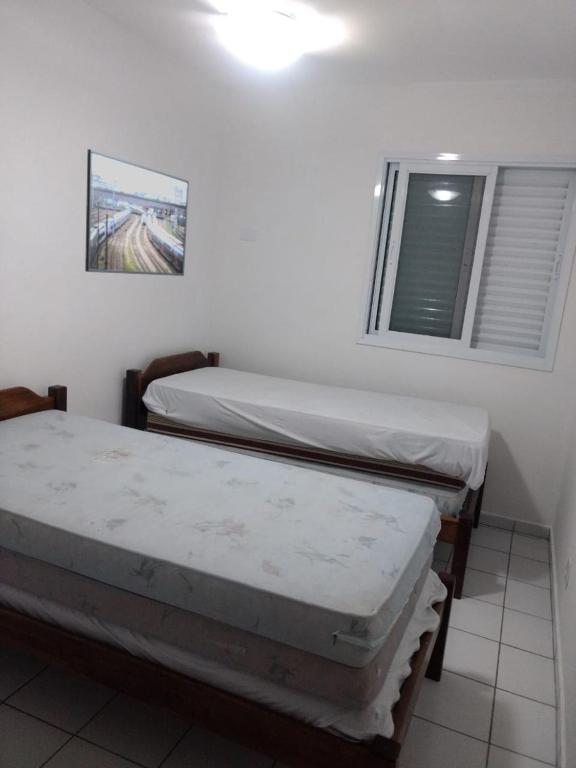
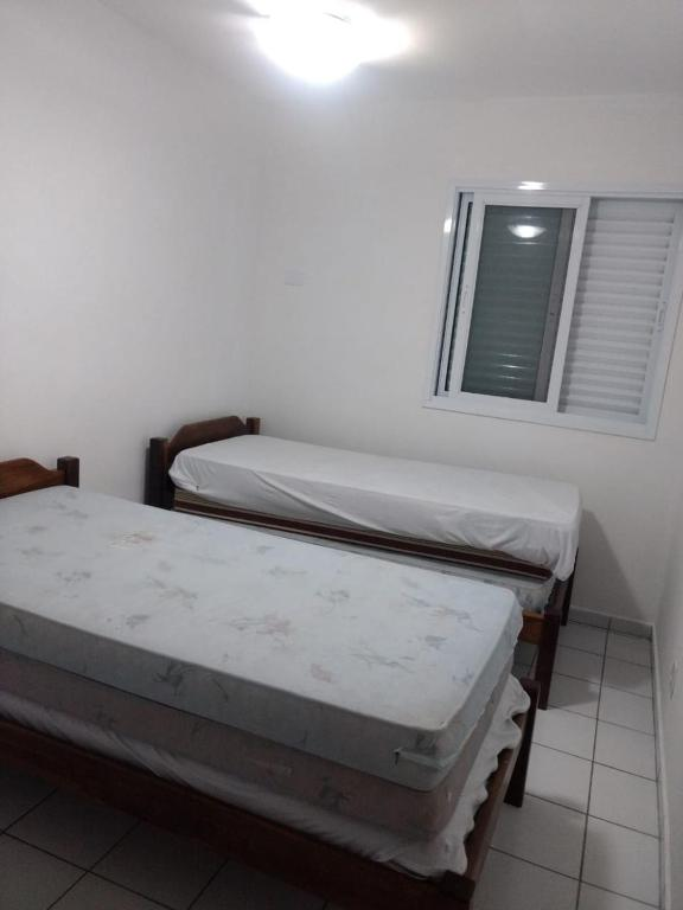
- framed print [84,148,190,277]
